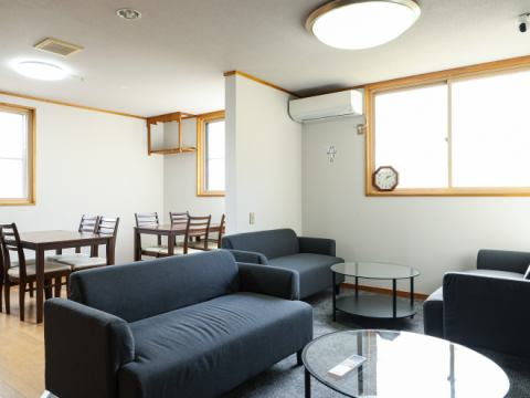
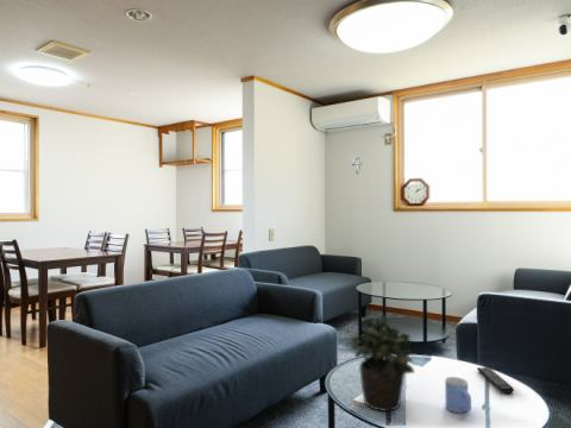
+ remote control [476,366,515,395]
+ mug [444,376,472,414]
+ potted plant [353,314,415,413]
